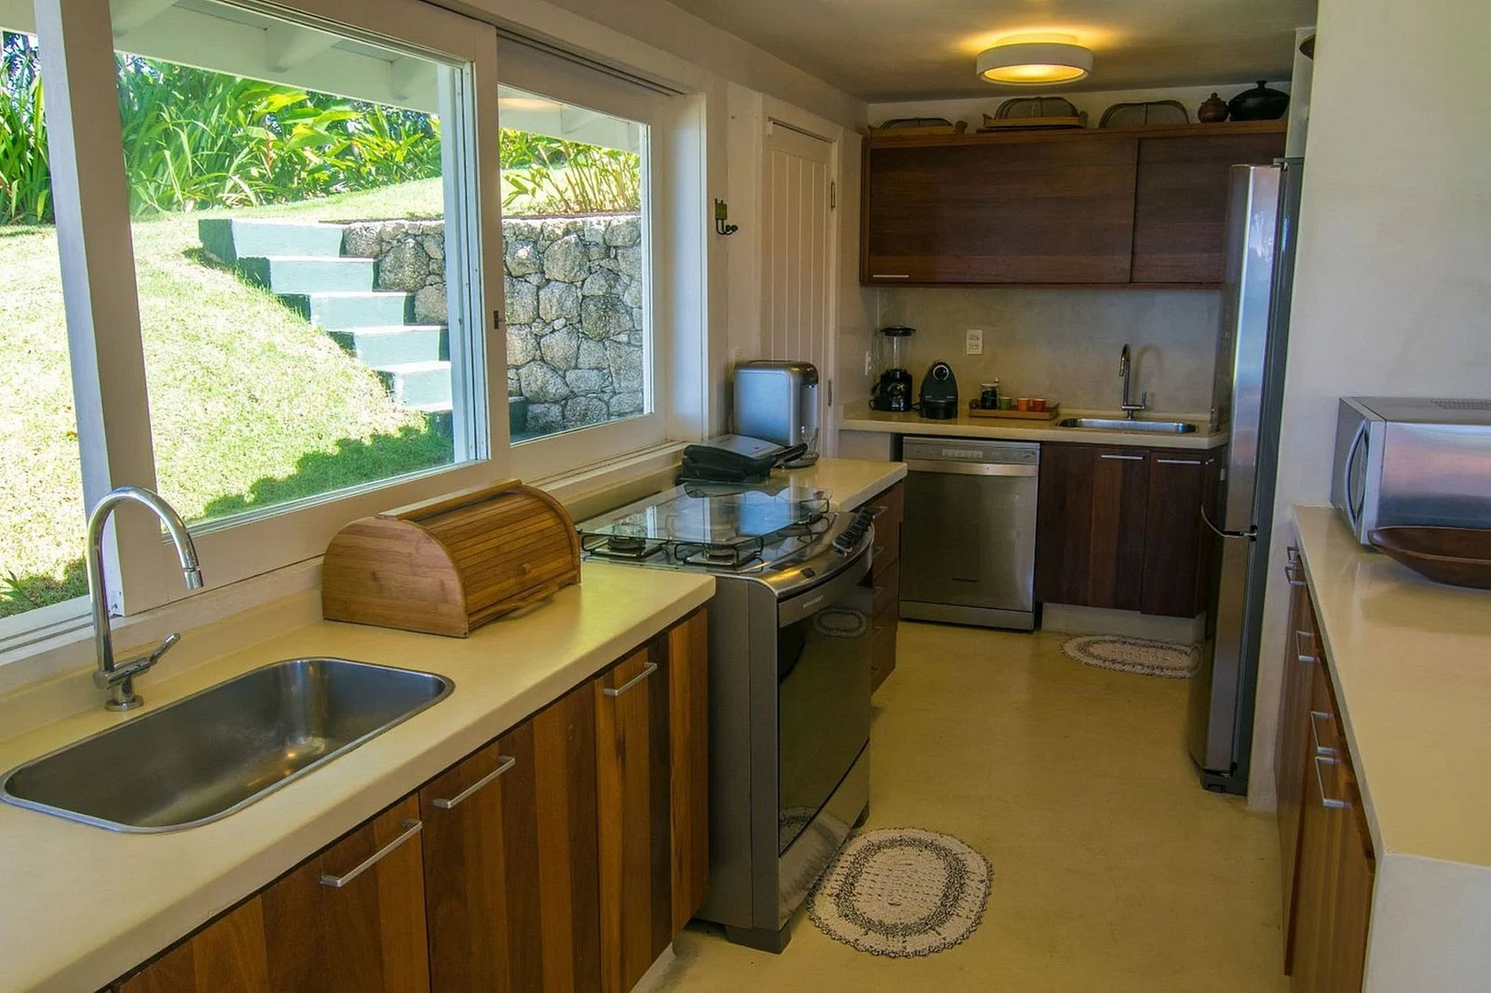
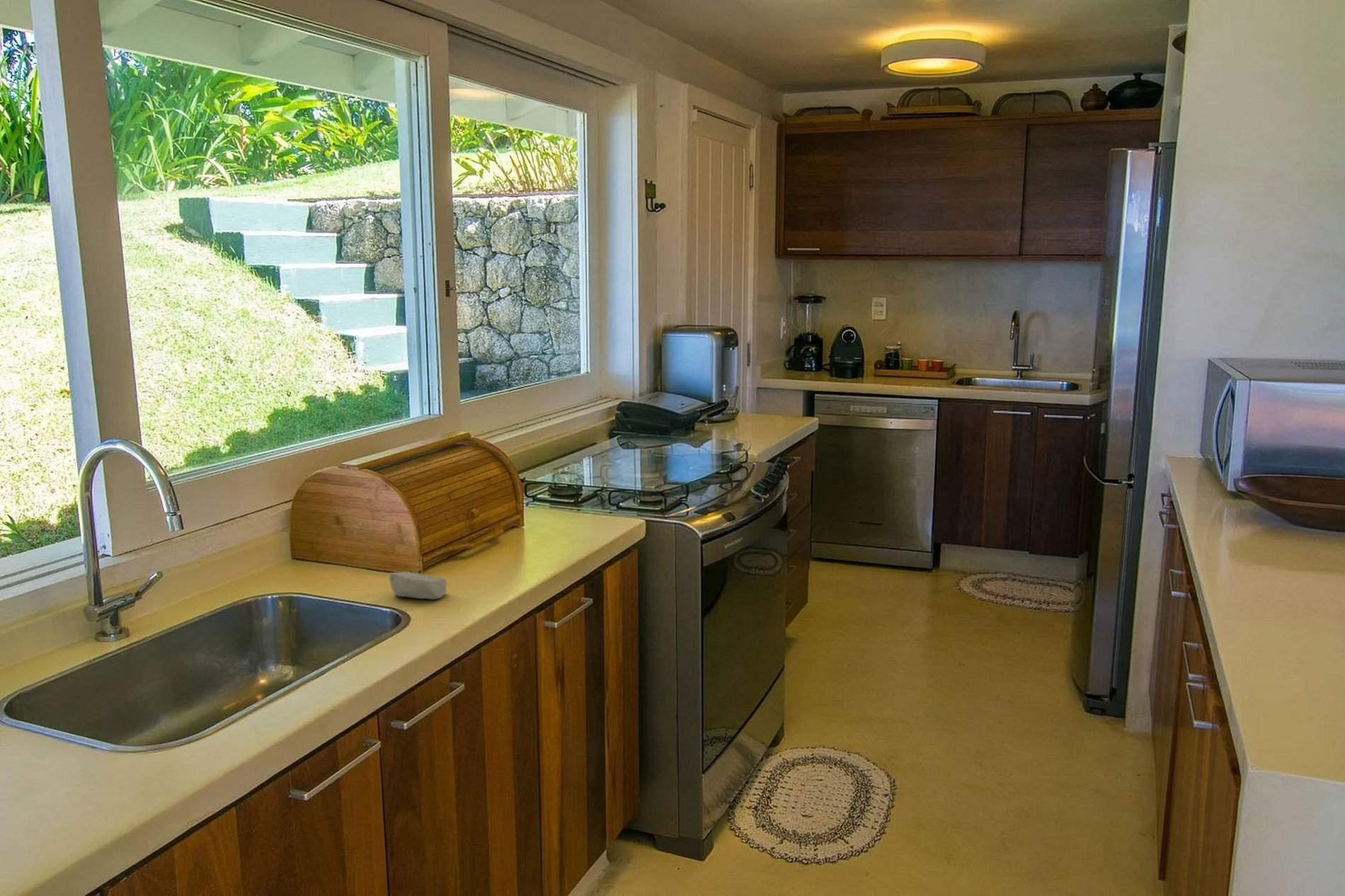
+ soap bar [389,571,447,600]
